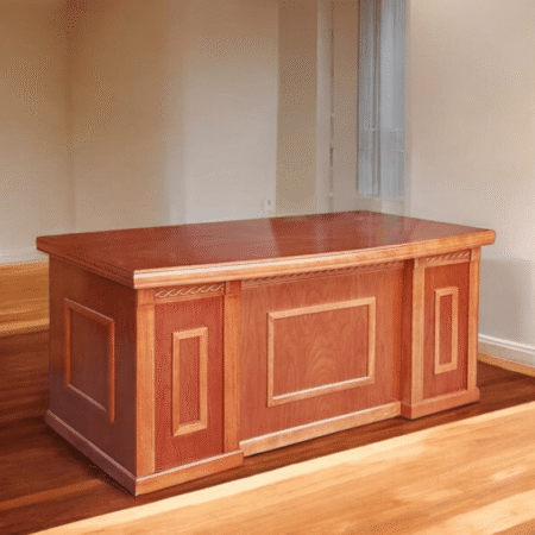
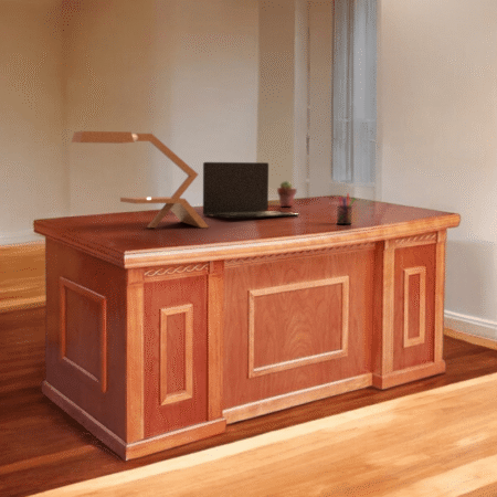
+ desk lamp [71,130,210,229]
+ pen holder [336,192,357,225]
+ potted succulent [276,180,298,208]
+ laptop [202,161,300,219]
